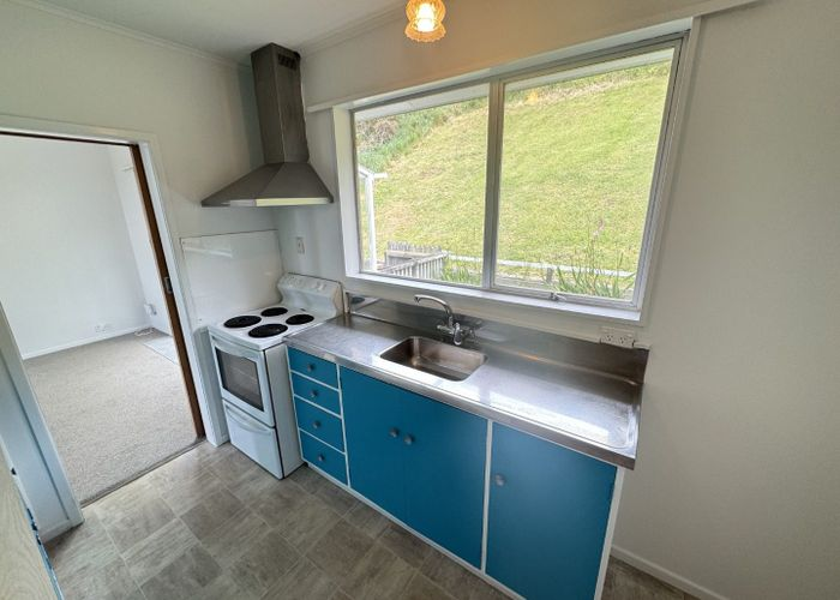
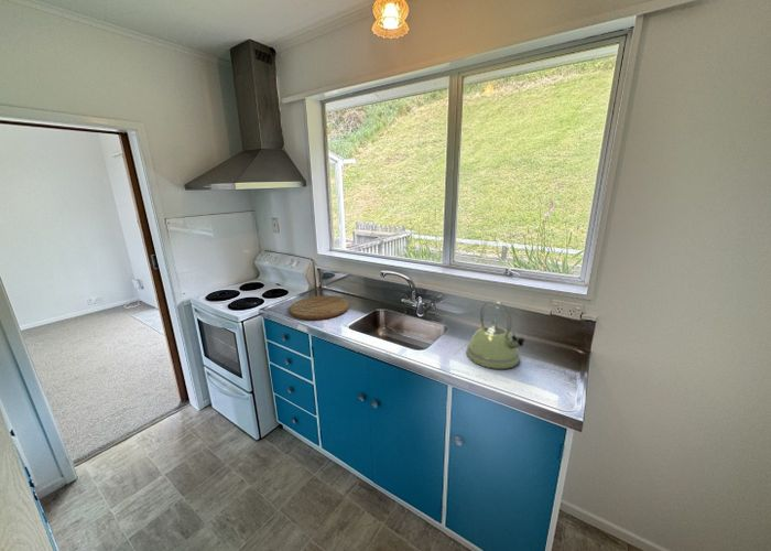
+ cutting board [289,294,350,322]
+ kettle [465,300,526,370]
